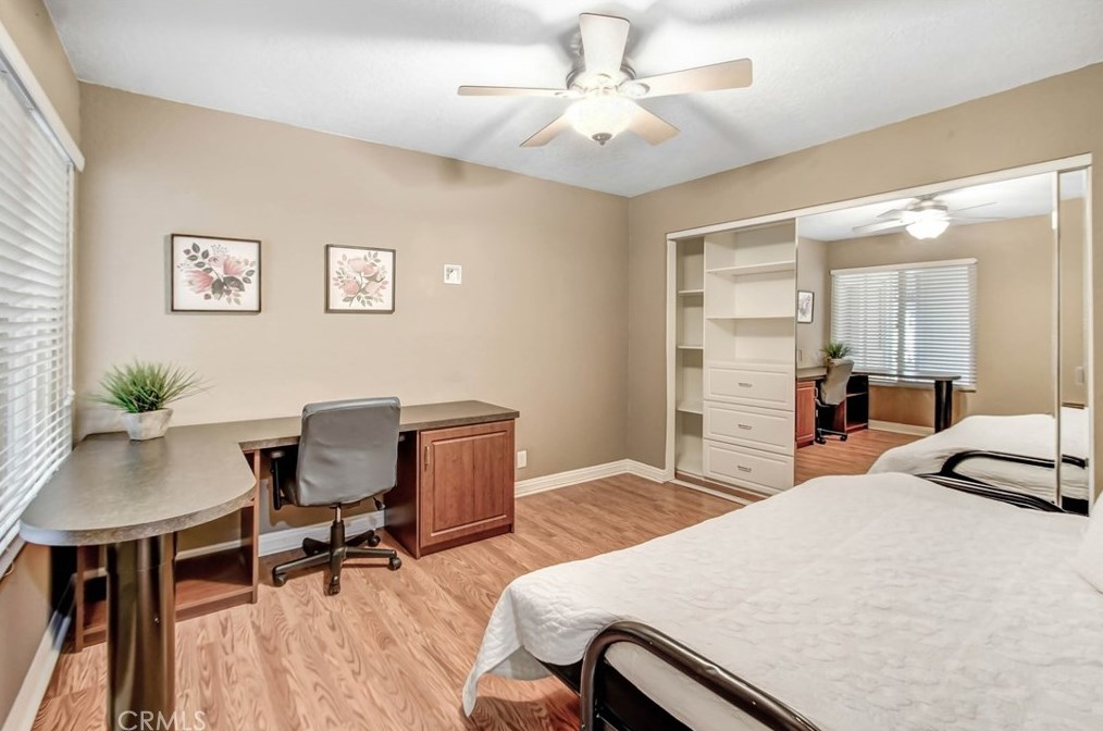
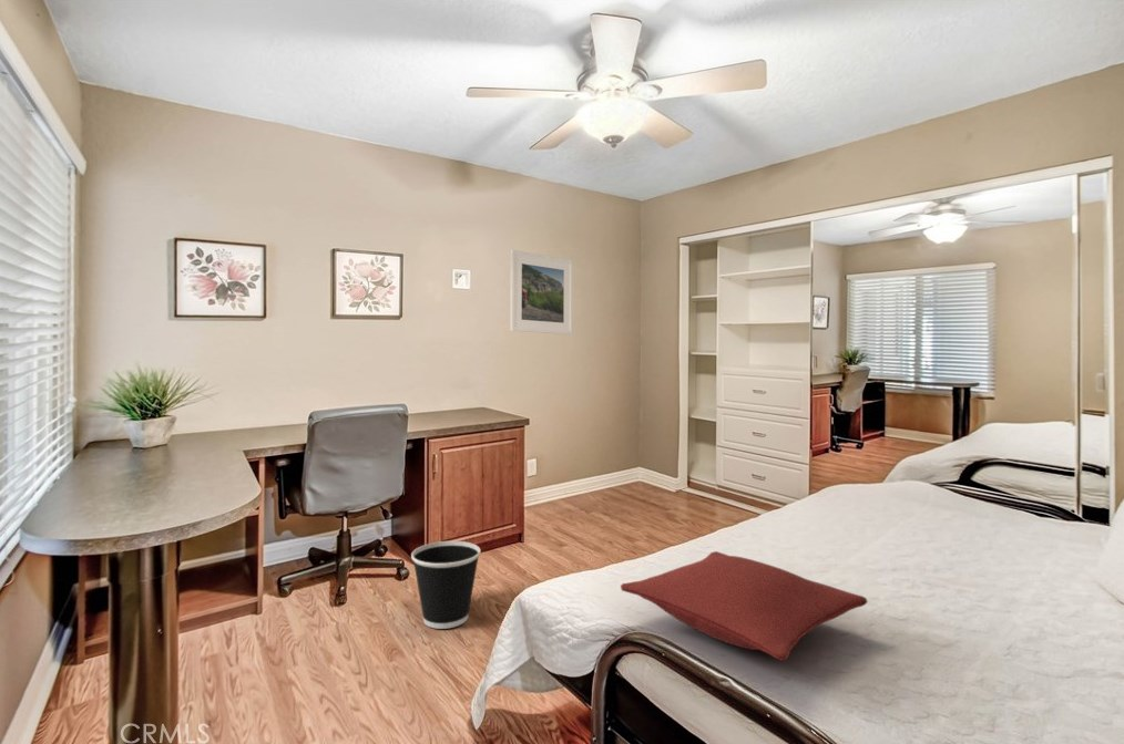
+ wastebasket [410,540,481,630]
+ pillow [620,550,869,662]
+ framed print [509,249,574,335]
